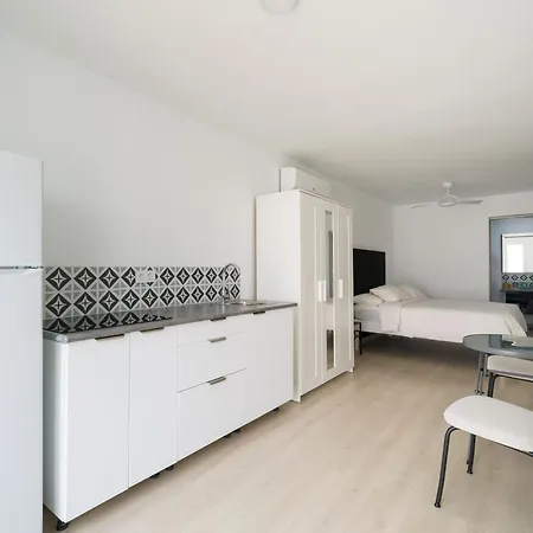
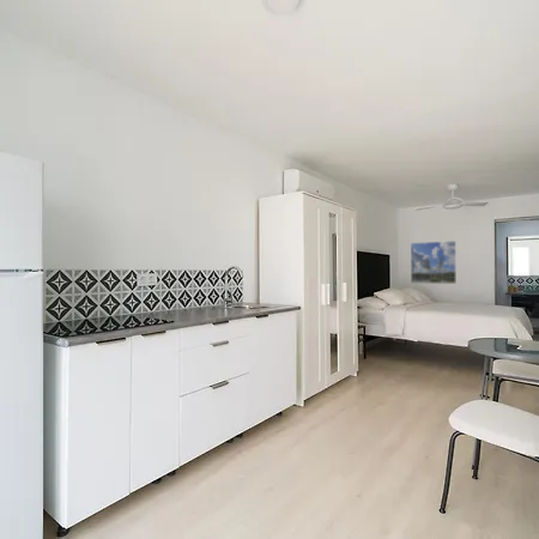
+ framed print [410,240,458,285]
